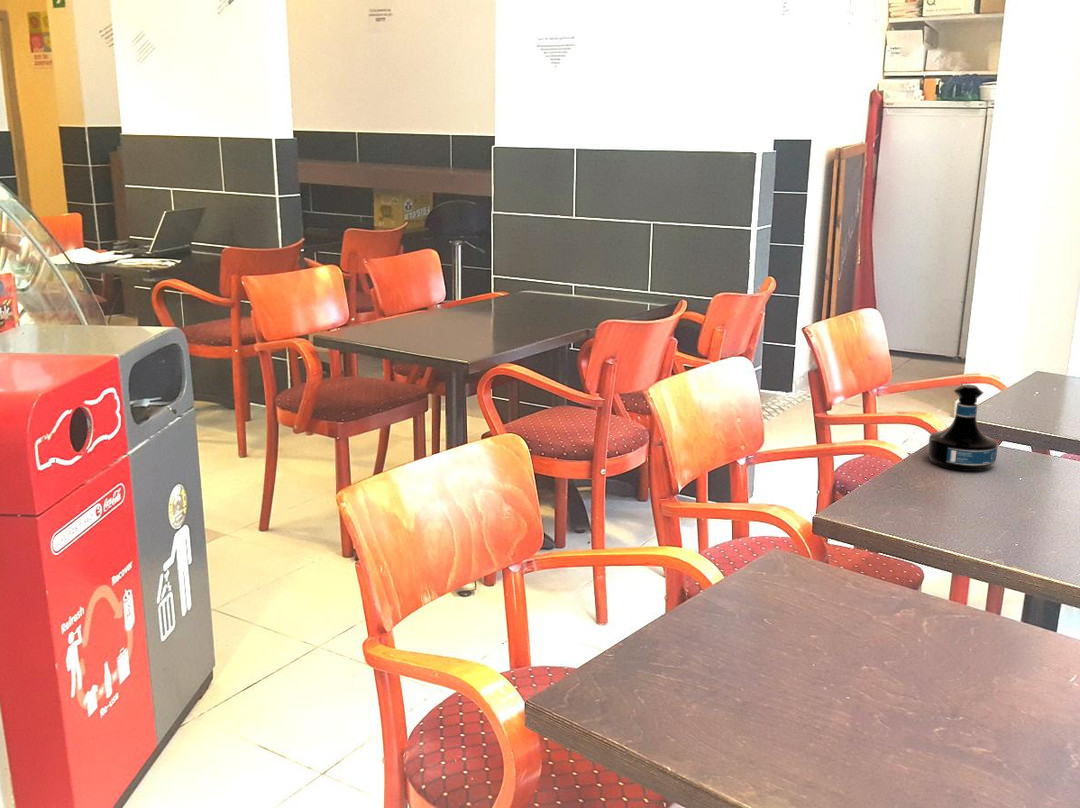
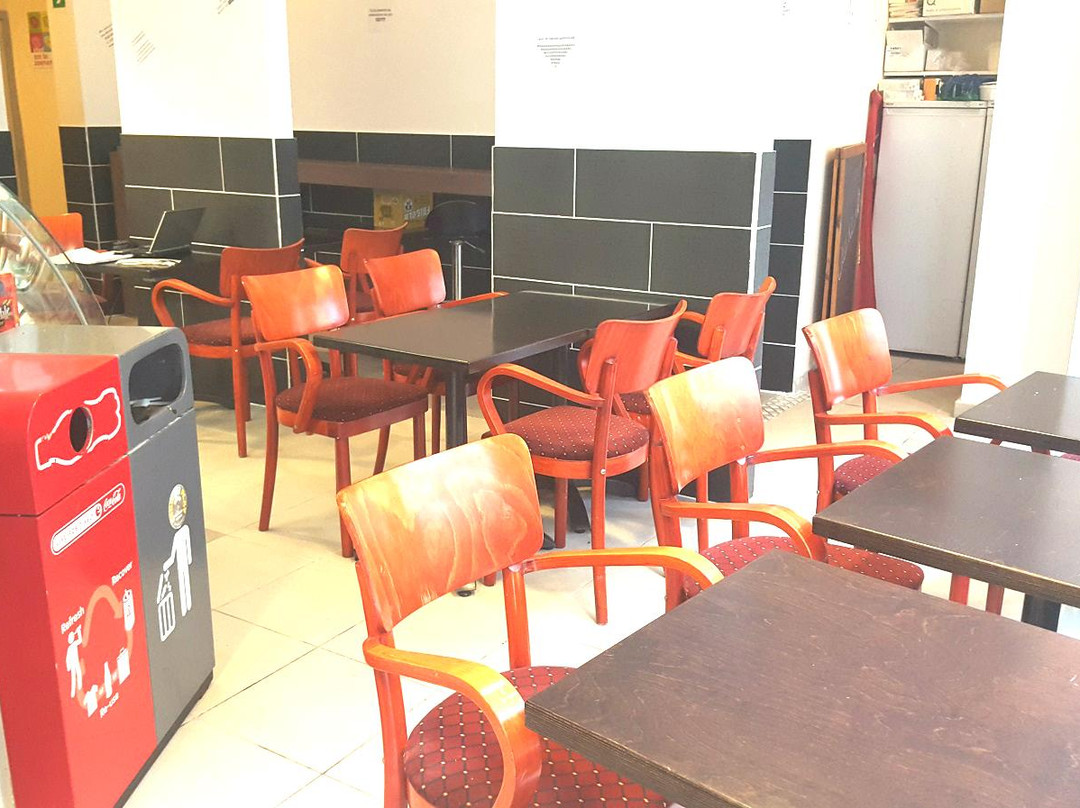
- tequila bottle [927,383,999,472]
